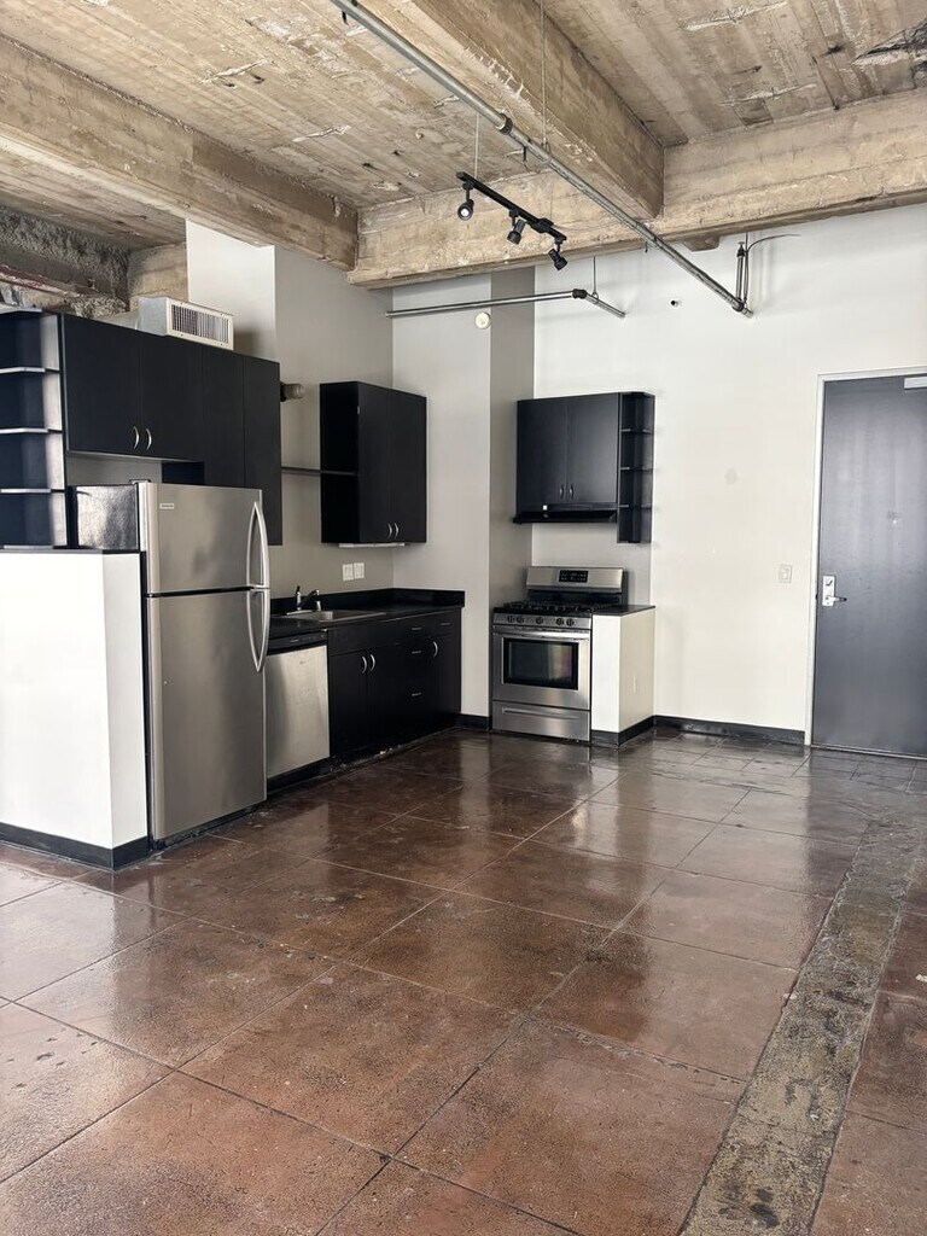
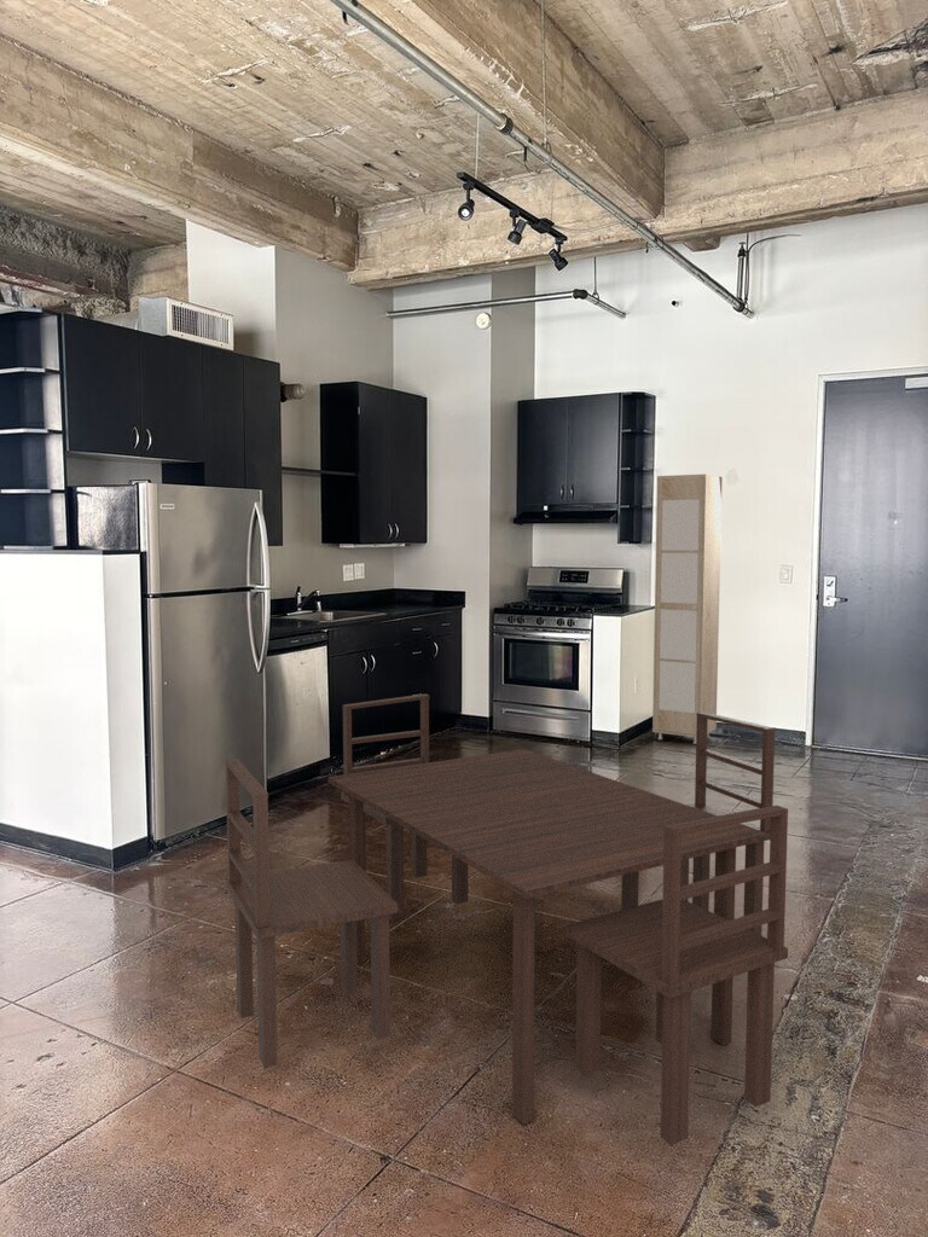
+ cabinet [651,474,724,745]
+ dining set [225,693,789,1146]
